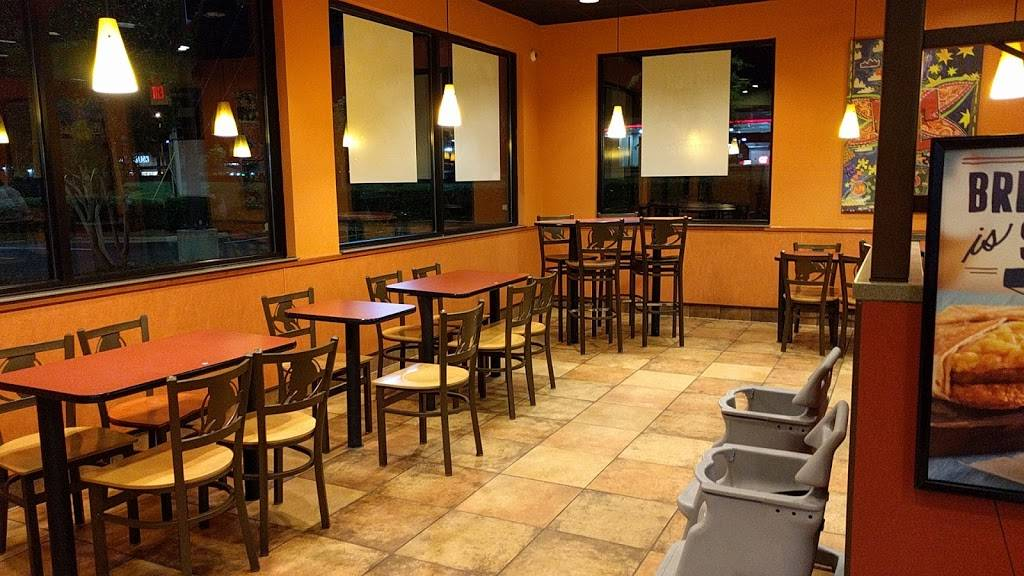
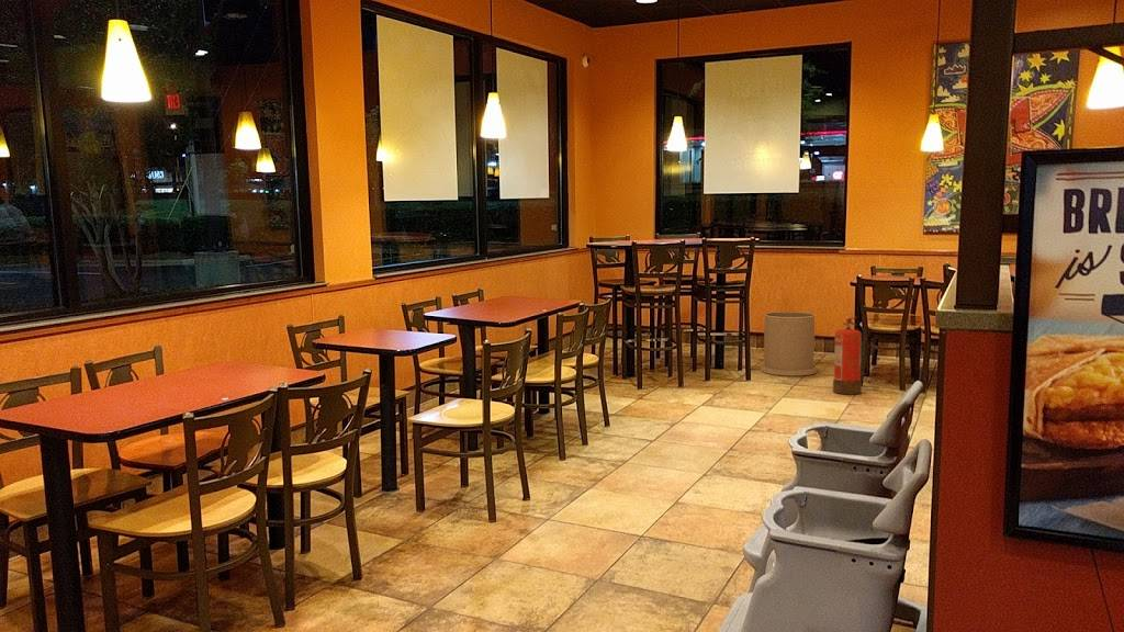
+ fire extinguisher [832,316,863,396]
+ trash can [760,311,818,377]
